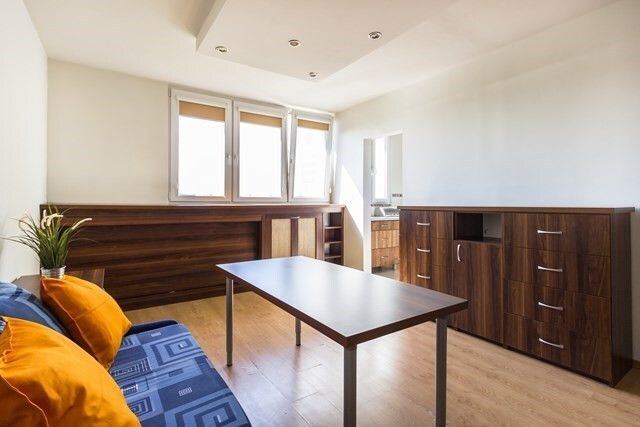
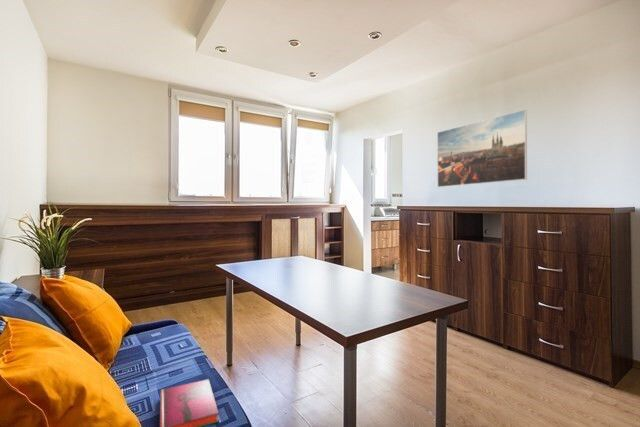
+ hardback book [159,378,219,427]
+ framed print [436,109,528,188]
